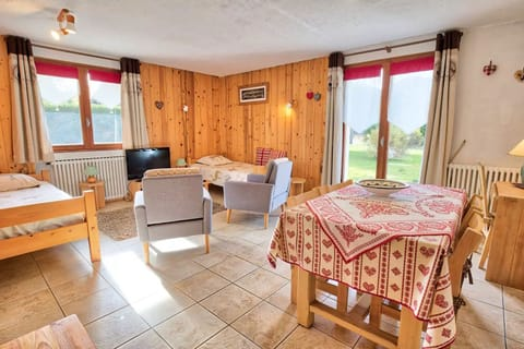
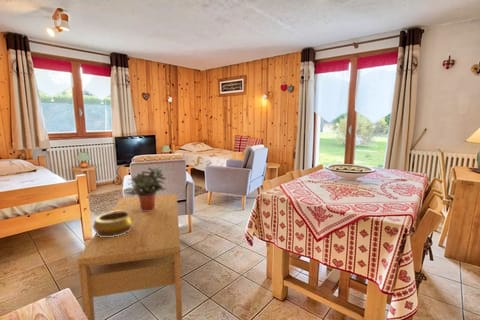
+ coffee table [76,193,183,320]
+ decorative bowl [92,211,134,237]
+ potted plant [123,166,168,211]
